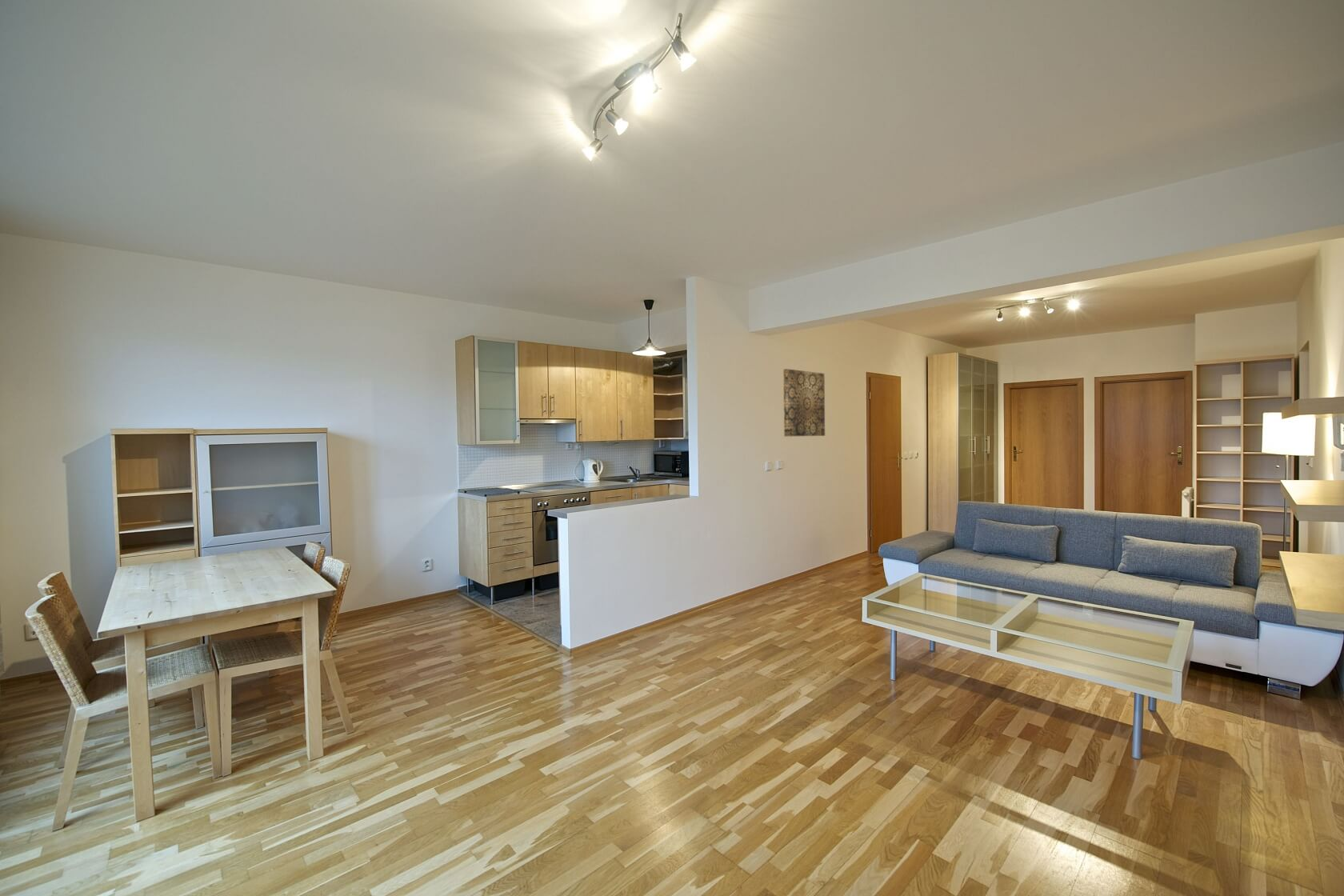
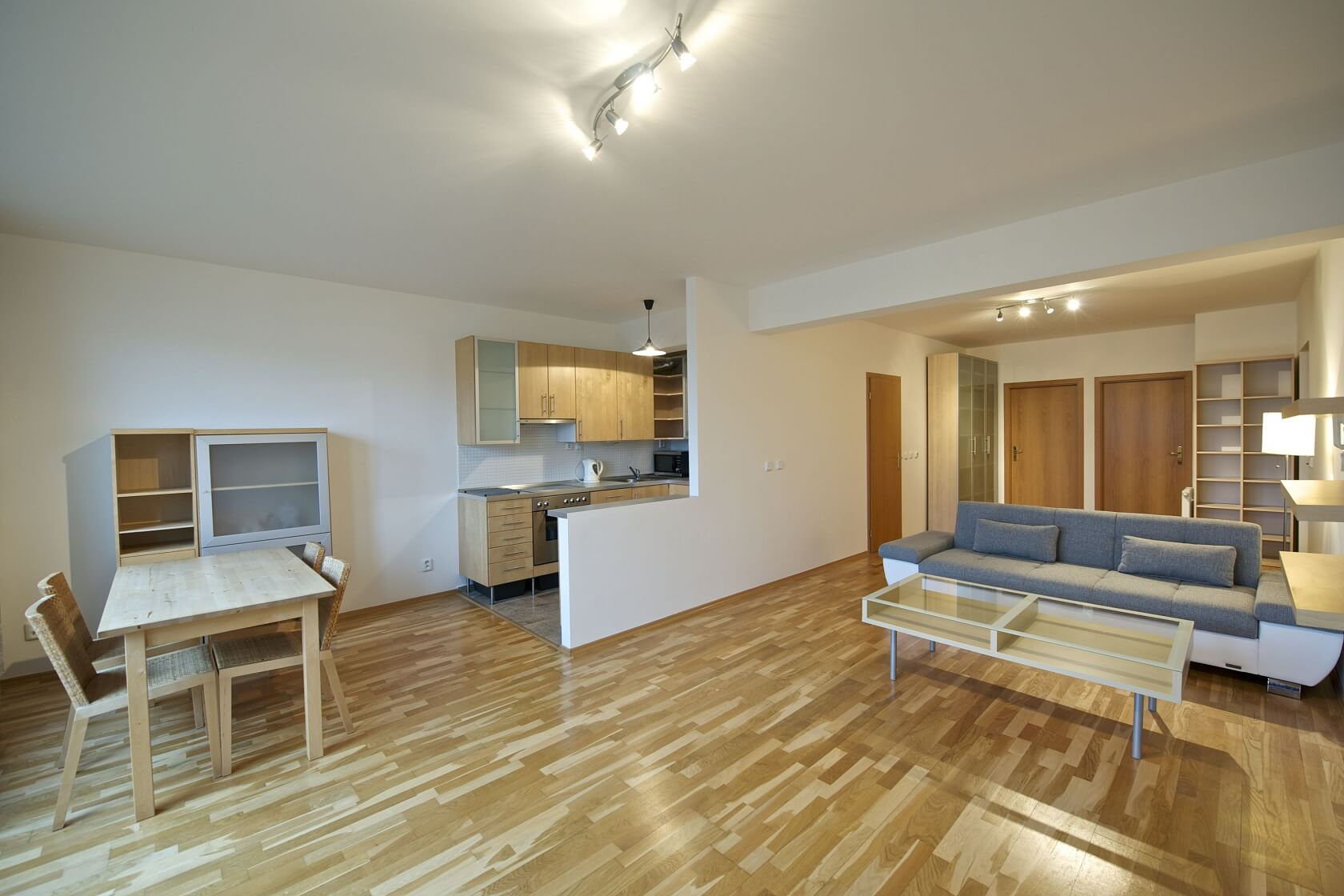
- wall art [782,368,826,438]
